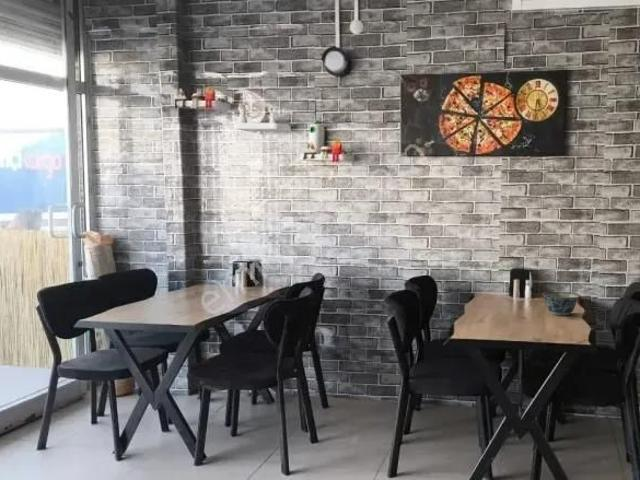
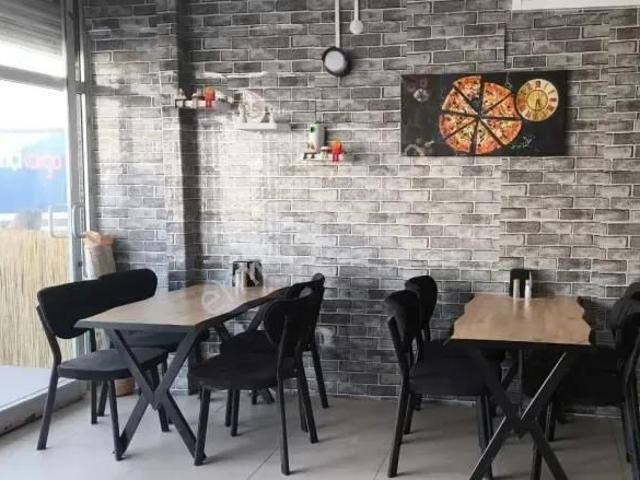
- bowl [541,291,581,317]
